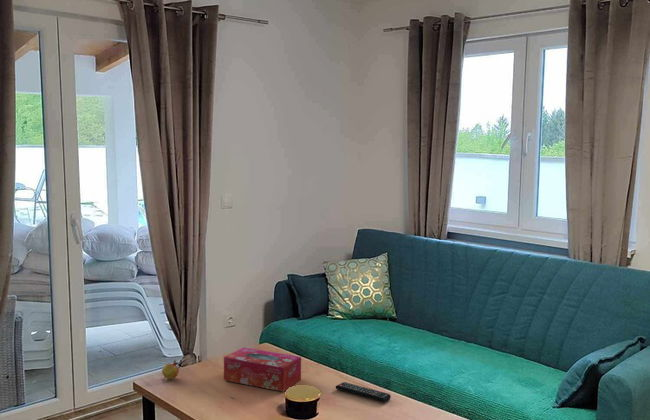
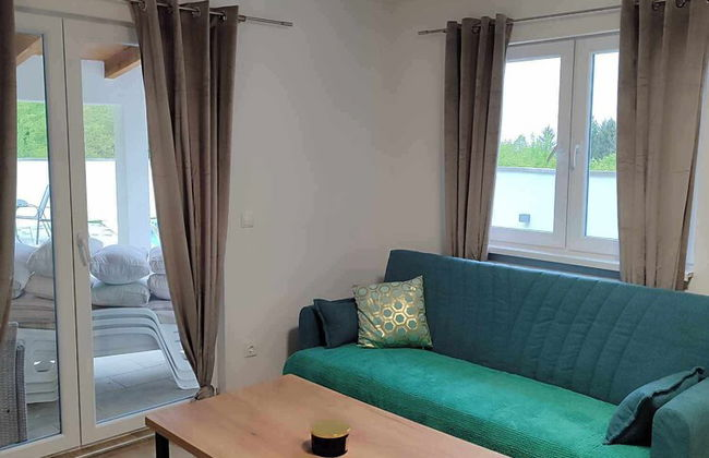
- remote control [334,381,392,403]
- tissue box [223,346,302,393]
- fruit [161,359,180,382]
